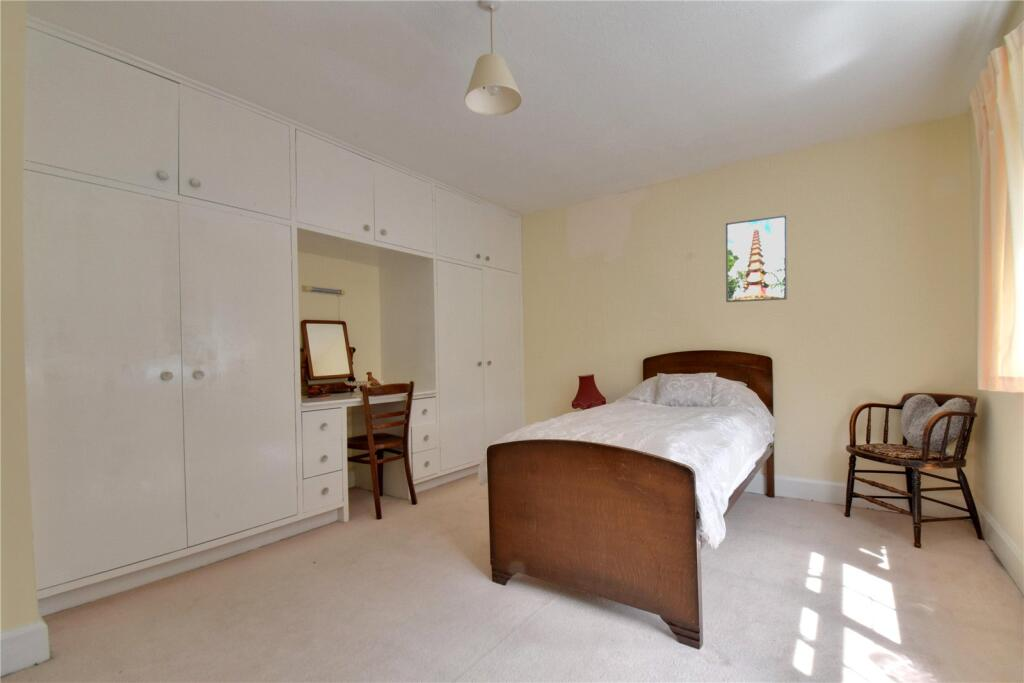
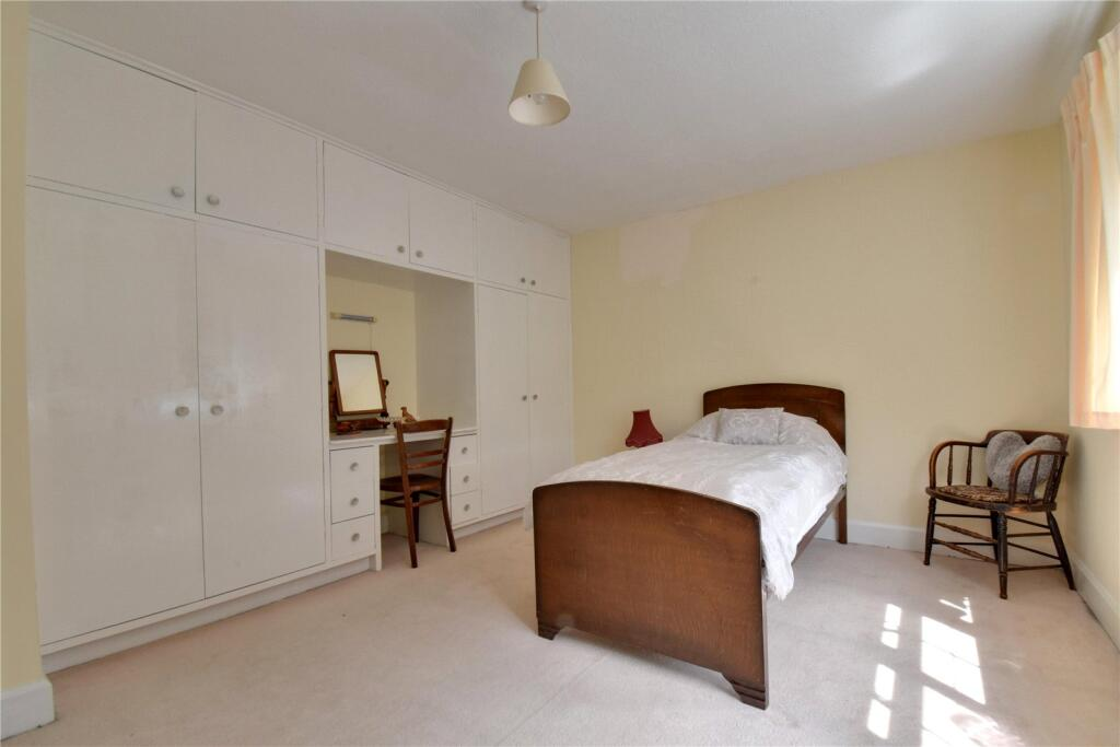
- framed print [725,214,788,303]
